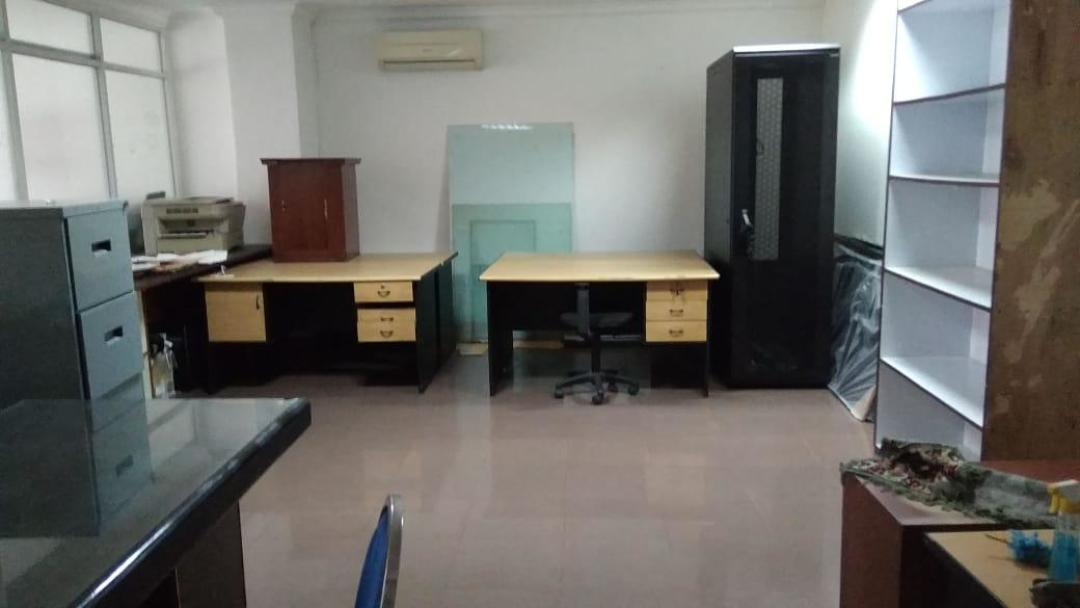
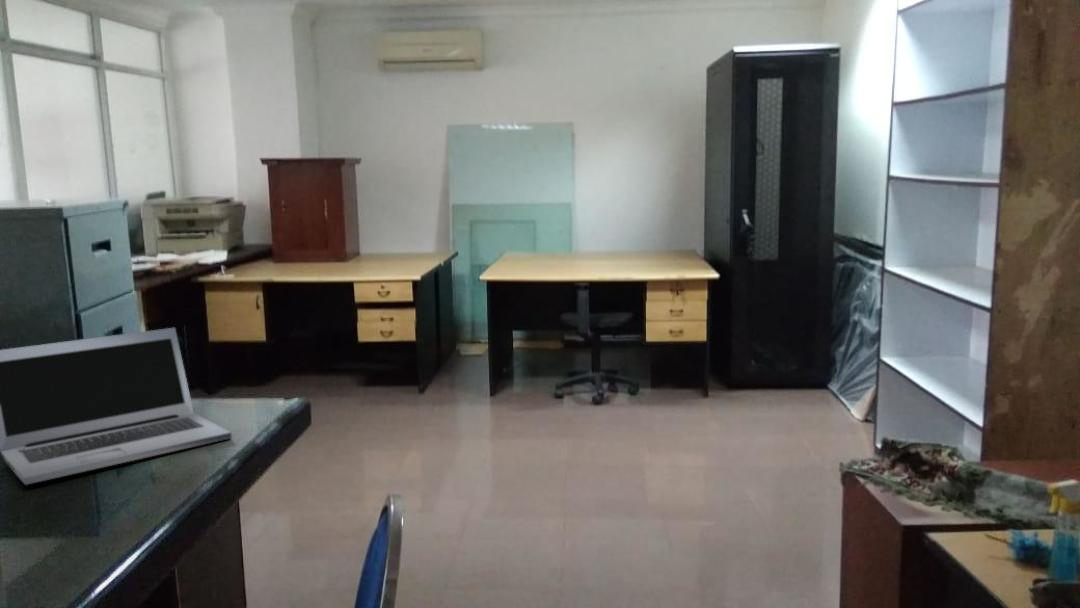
+ laptop [0,327,233,486]
